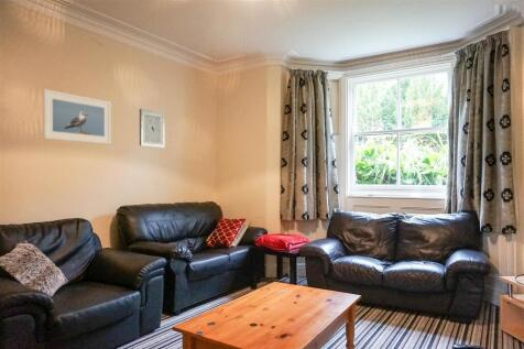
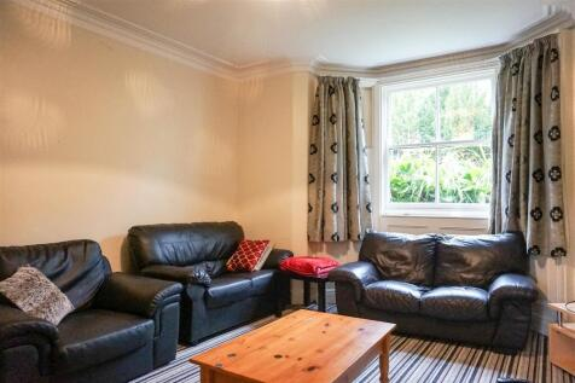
- wall art [139,108,165,149]
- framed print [42,88,112,145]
